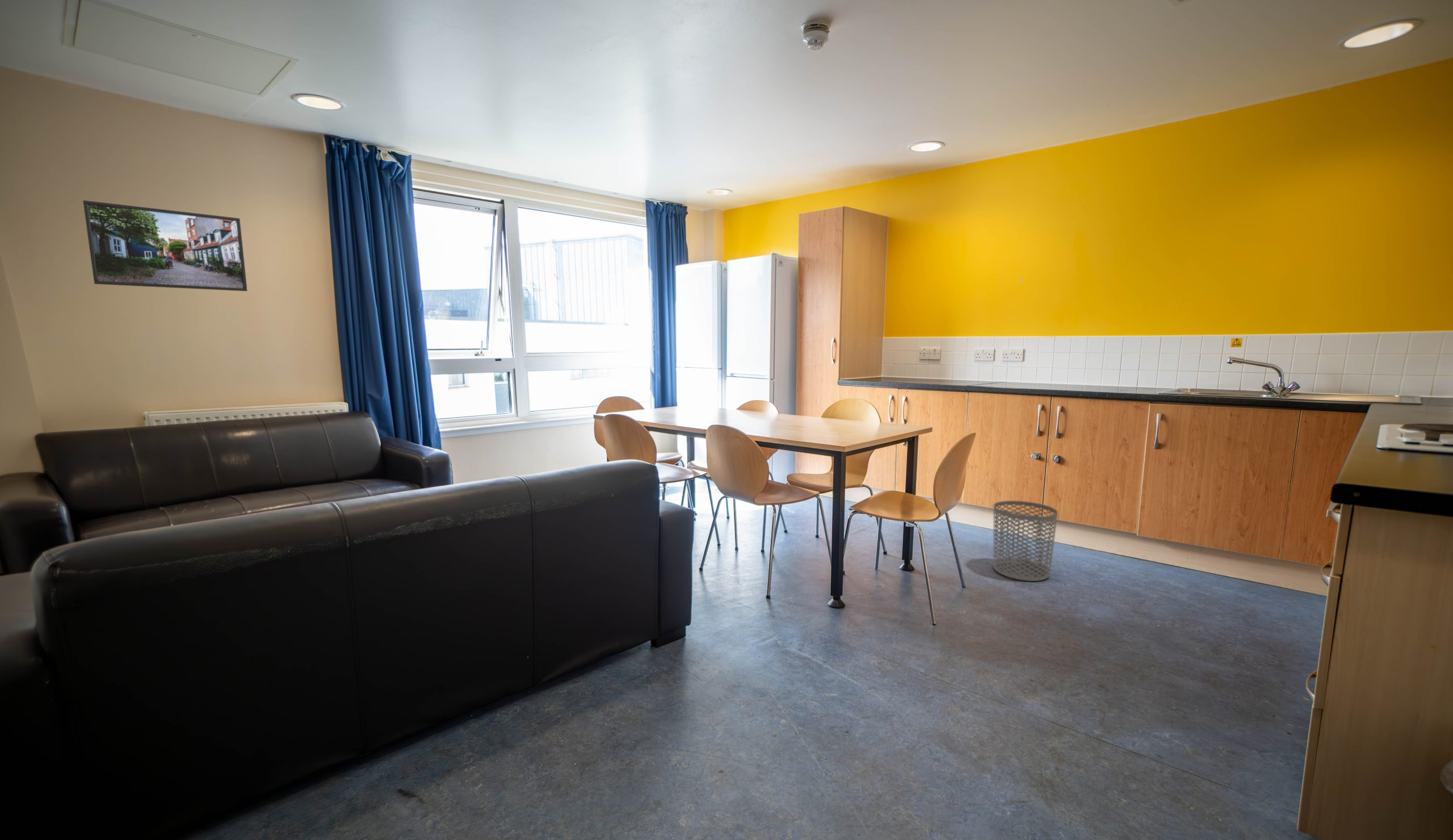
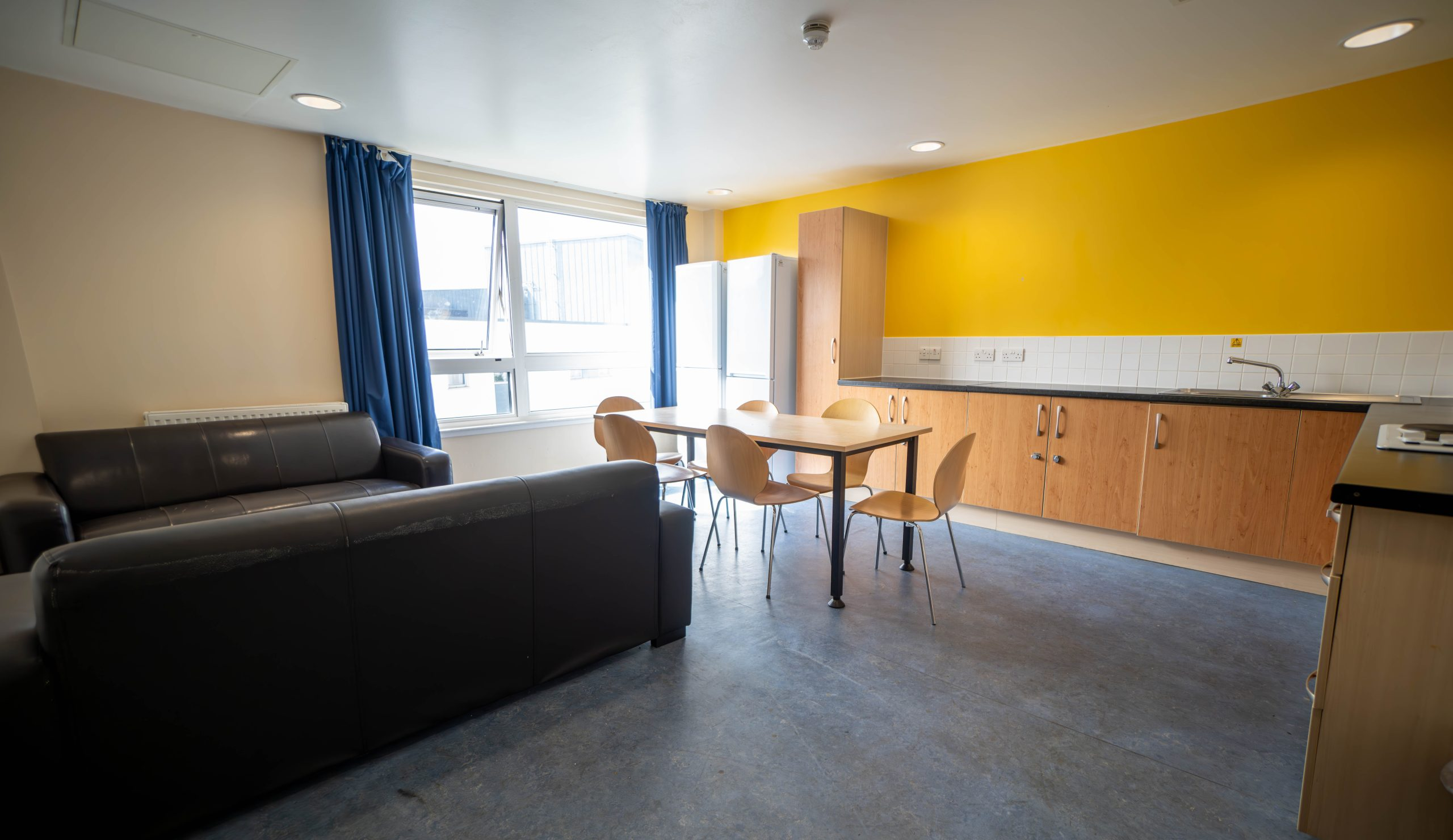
- waste bin [993,500,1058,582]
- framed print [82,200,248,292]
